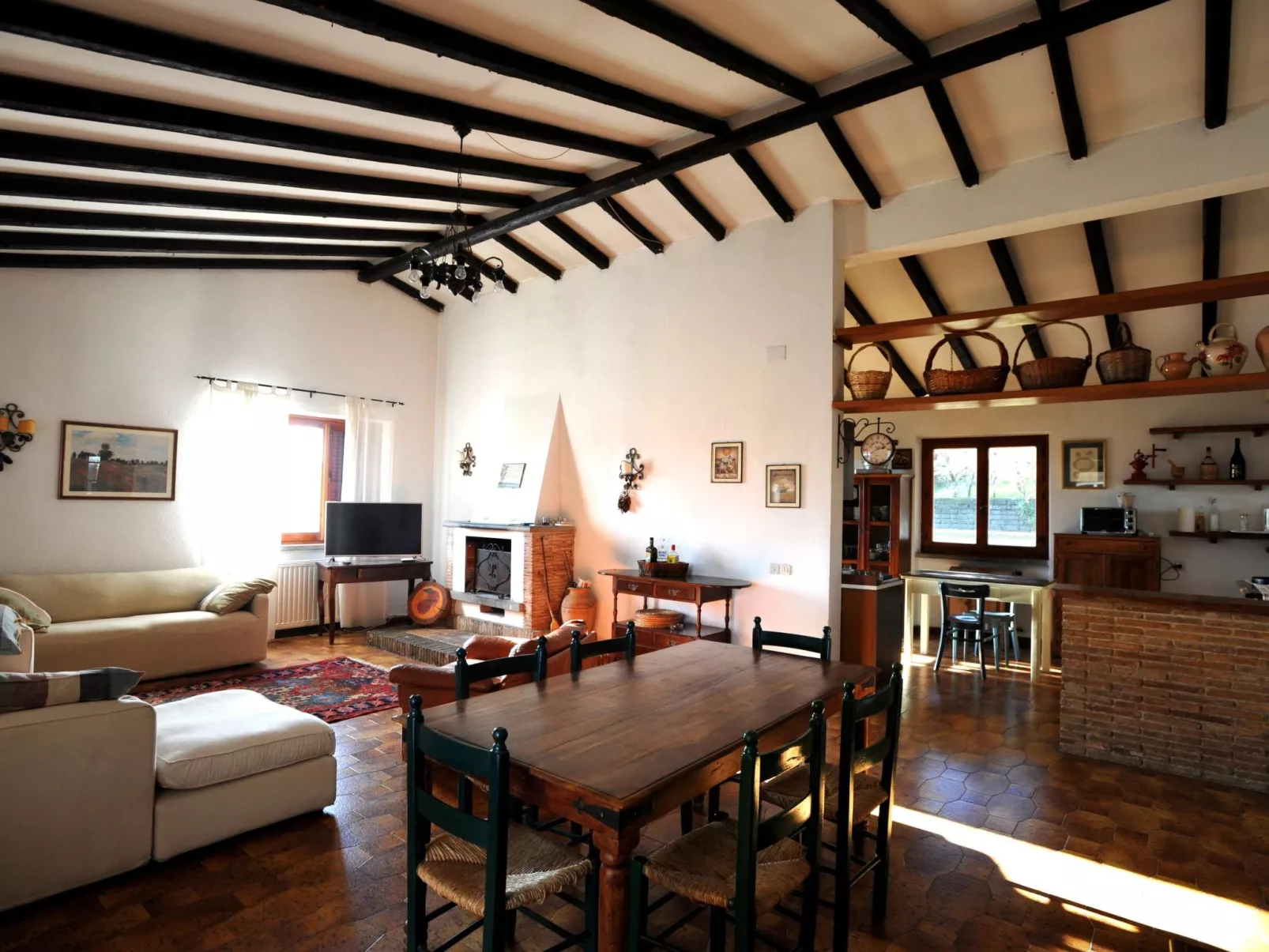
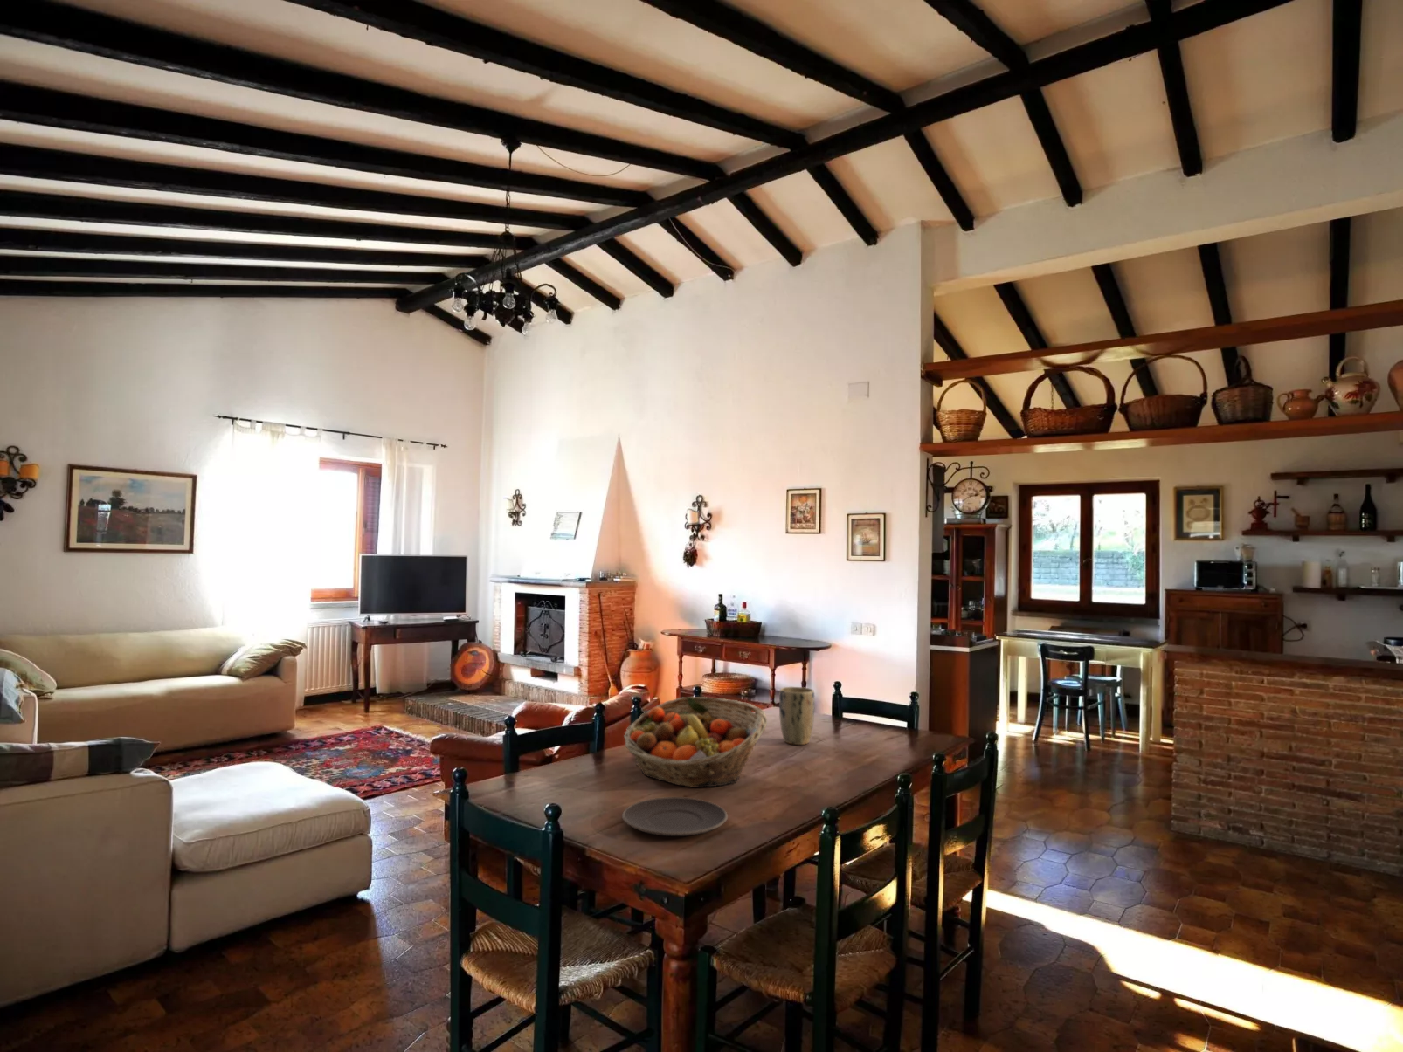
+ plant pot [778,686,815,746]
+ fruit basket [622,696,768,788]
+ plate [621,797,729,838]
